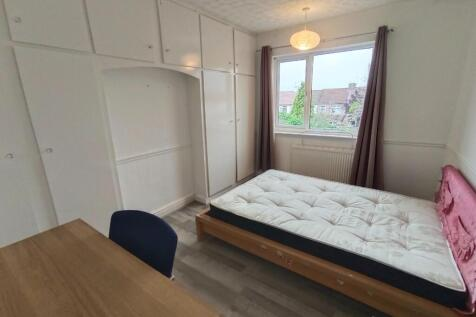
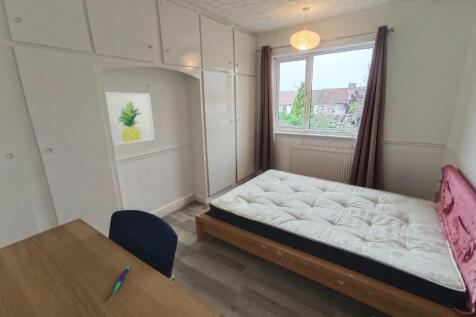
+ pen [112,264,130,295]
+ wall art [104,91,156,146]
